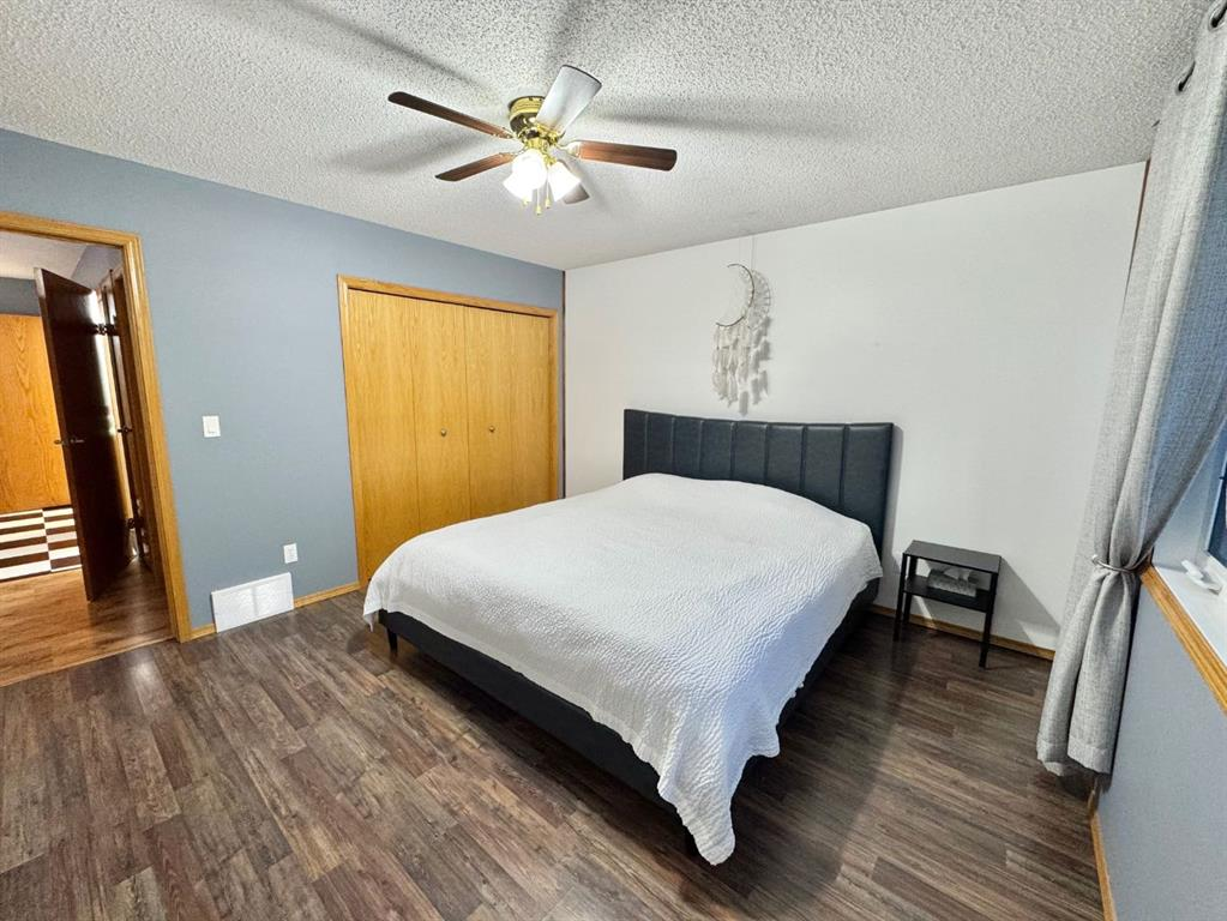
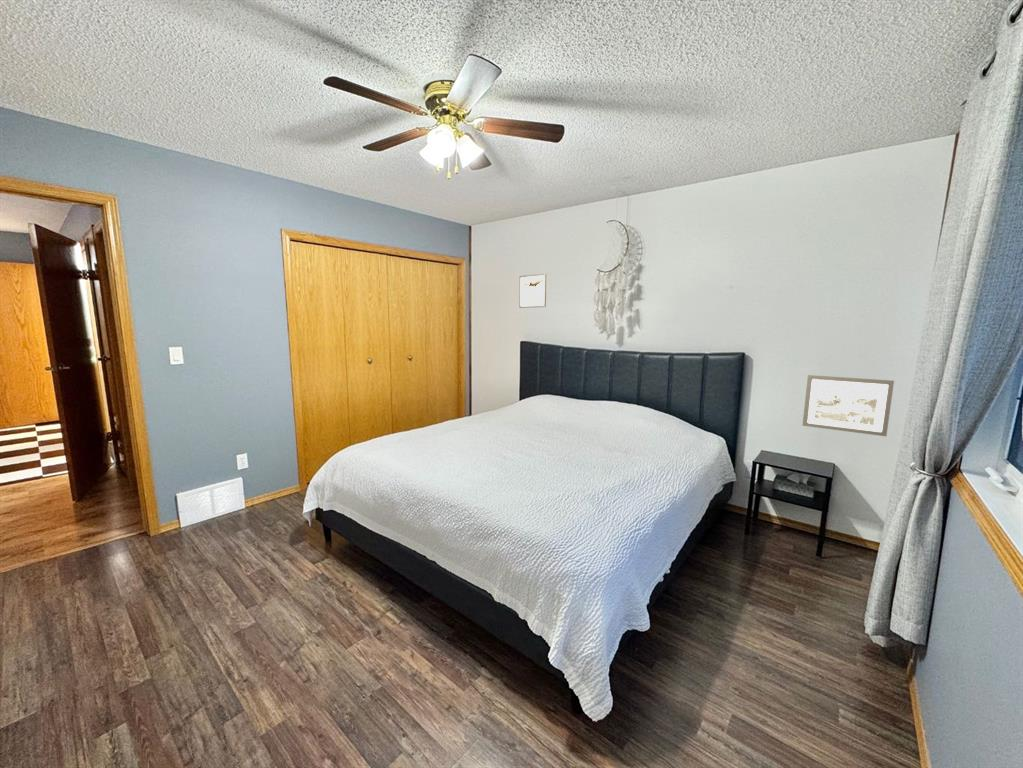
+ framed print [518,273,547,309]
+ picture frame [801,374,895,437]
